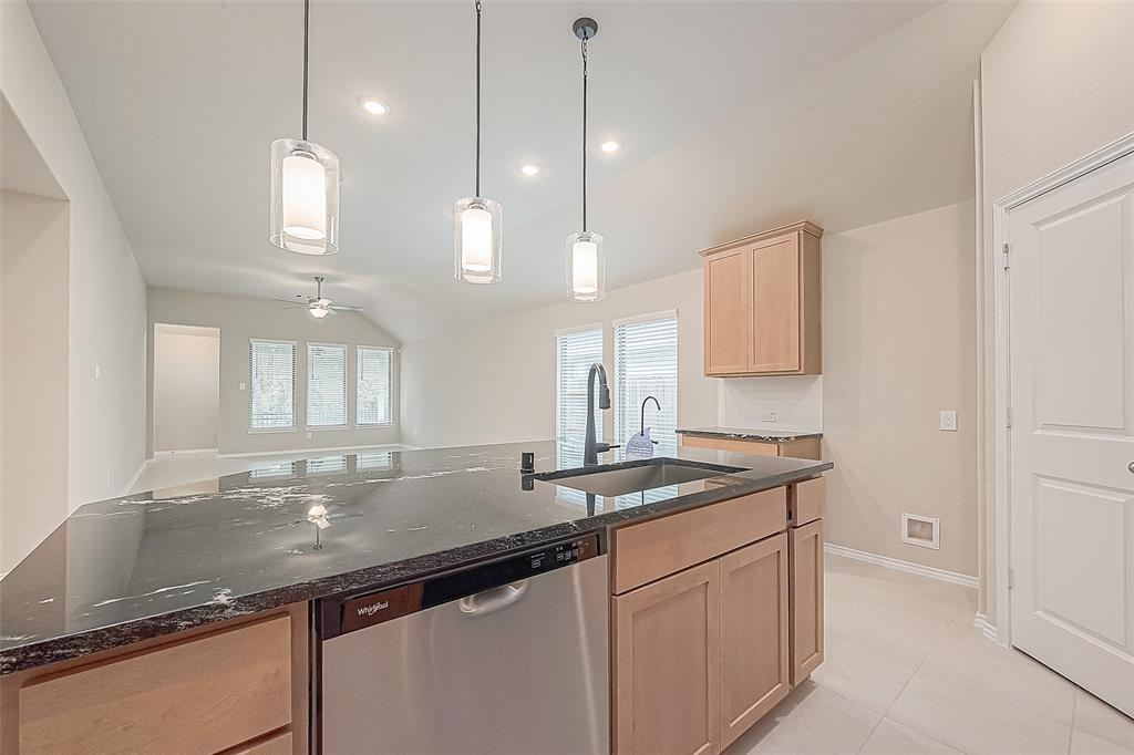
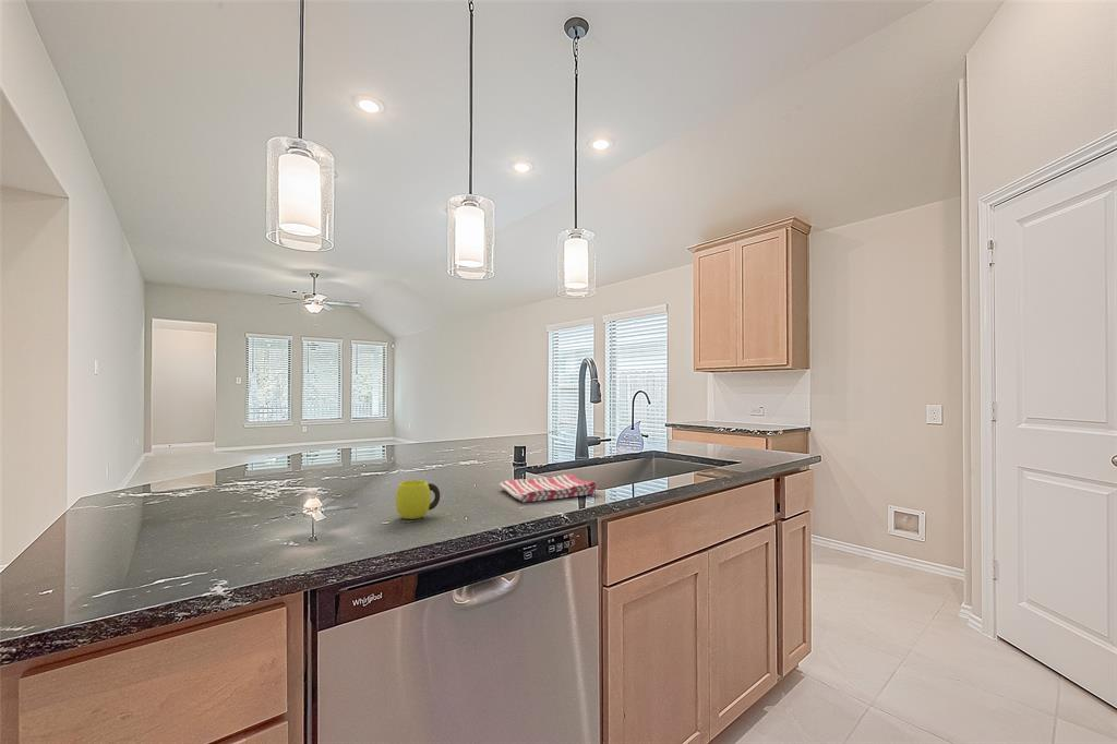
+ dish towel [499,472,598,503]
+ cup [395,479,441,520]
